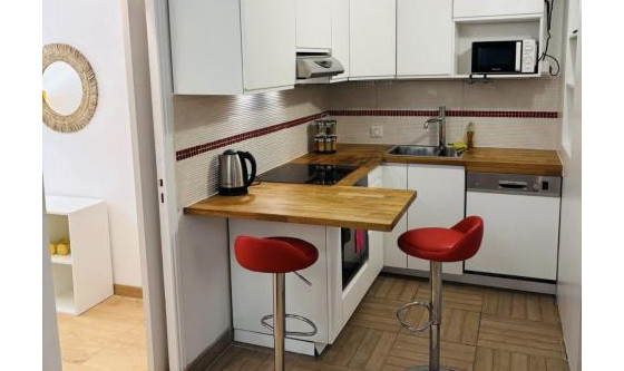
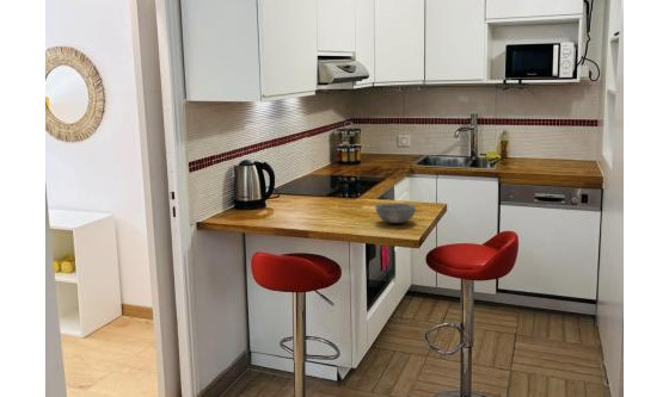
+ bowl [374,201,417,224]
